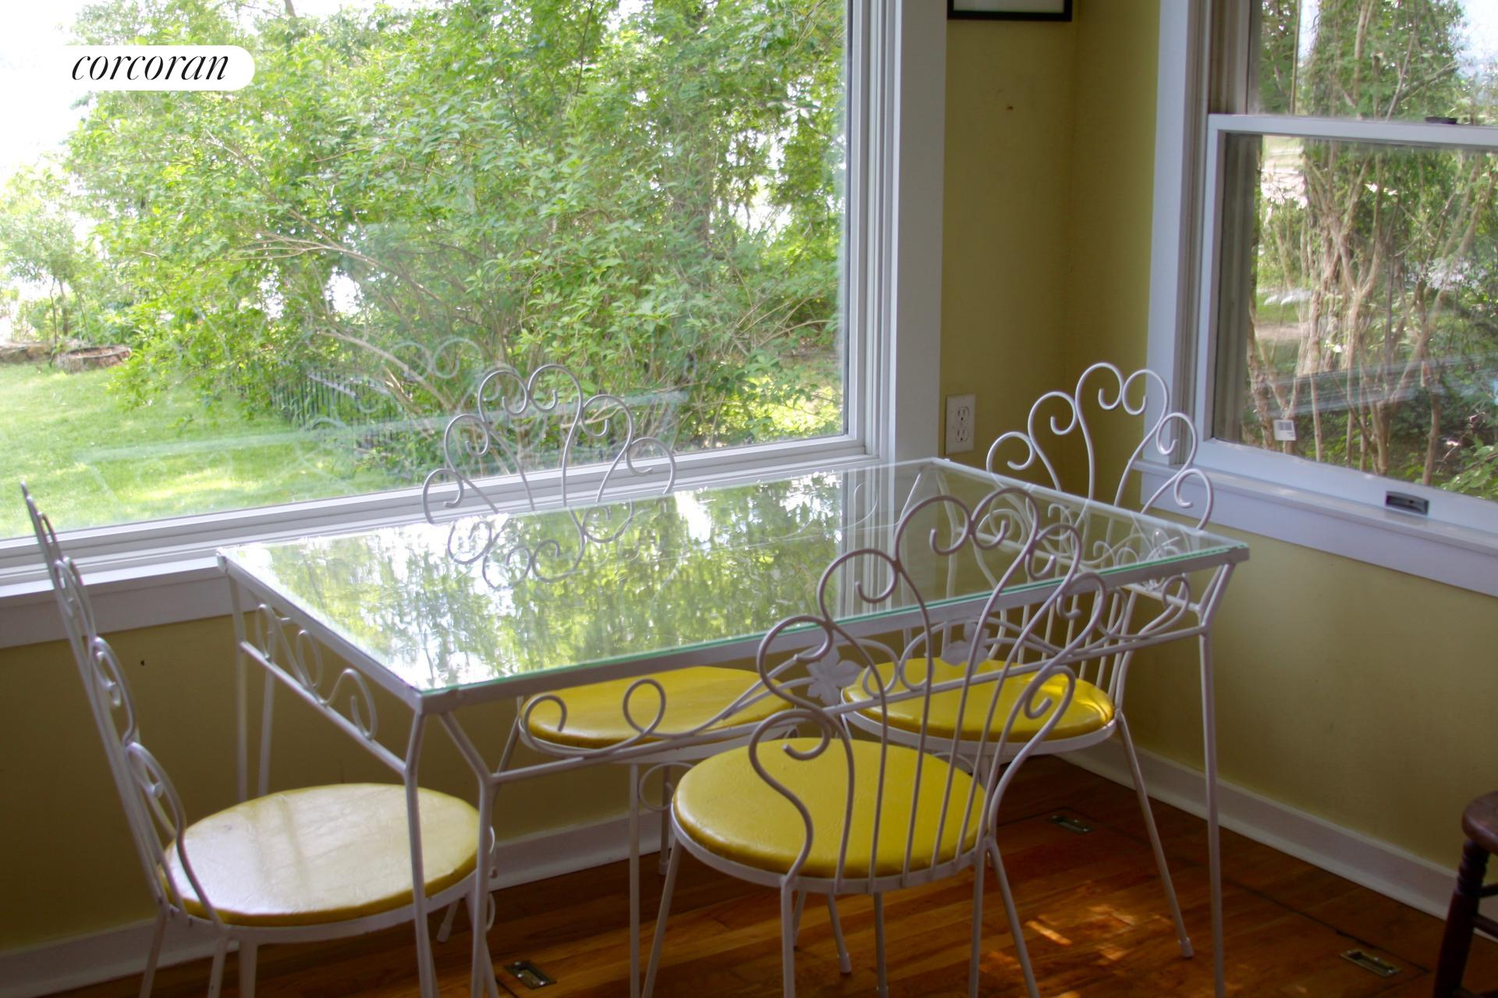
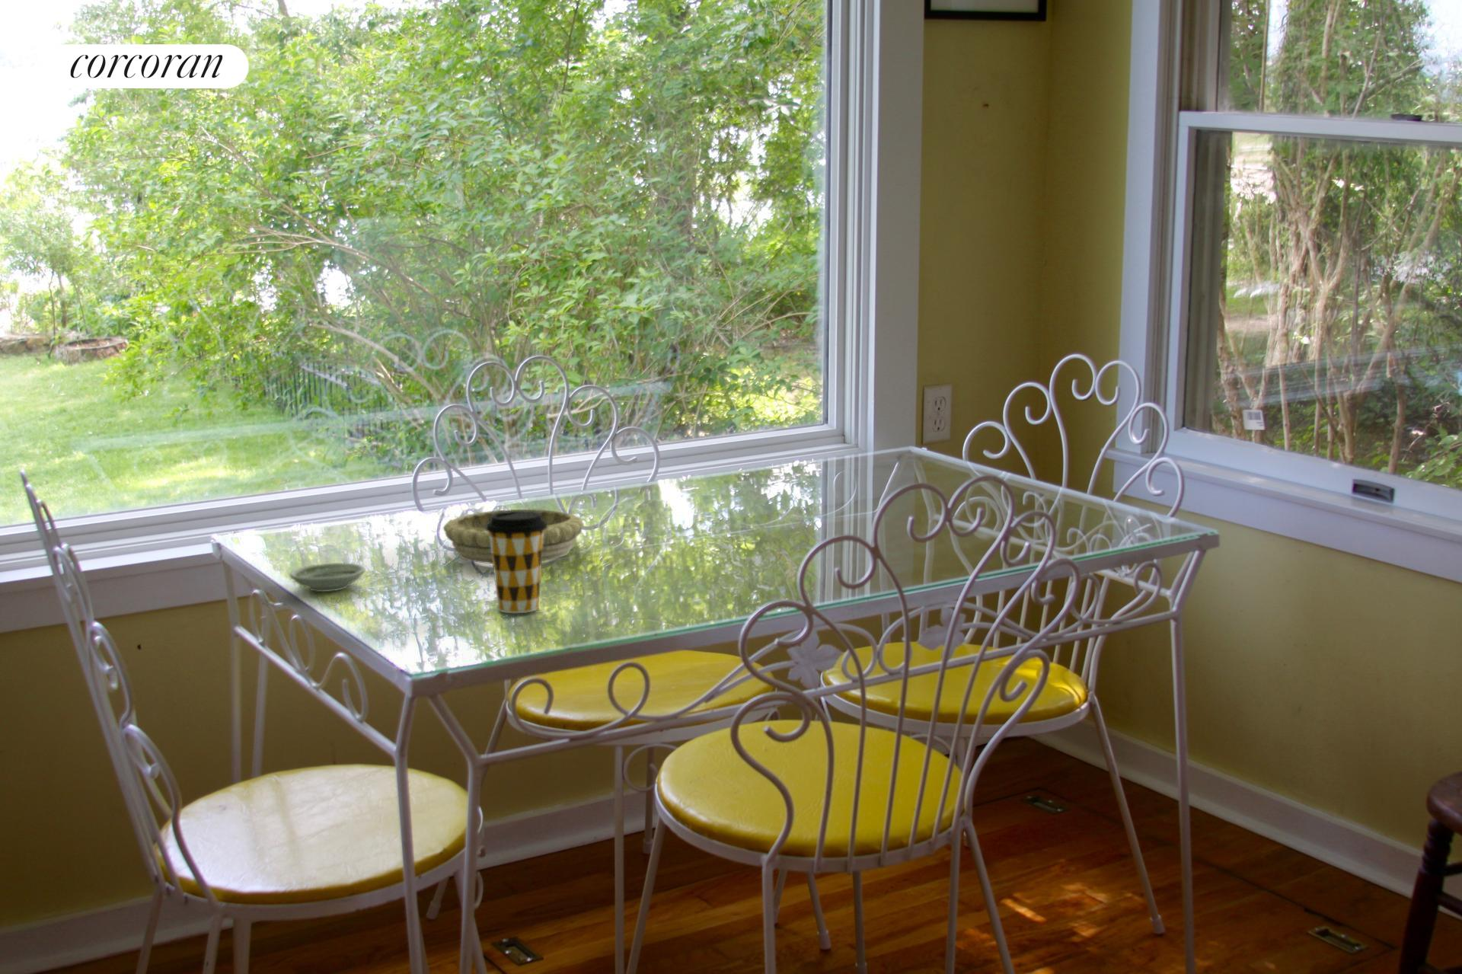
+ coffee cup [485,511,548,614]
+ saucer [288,562,366,592]
+ decorative bowl [442,509,585,564]
